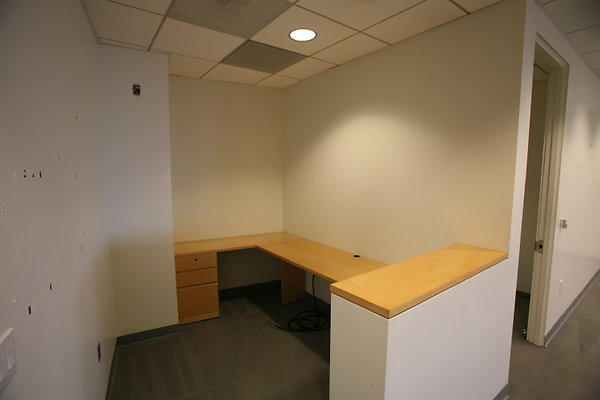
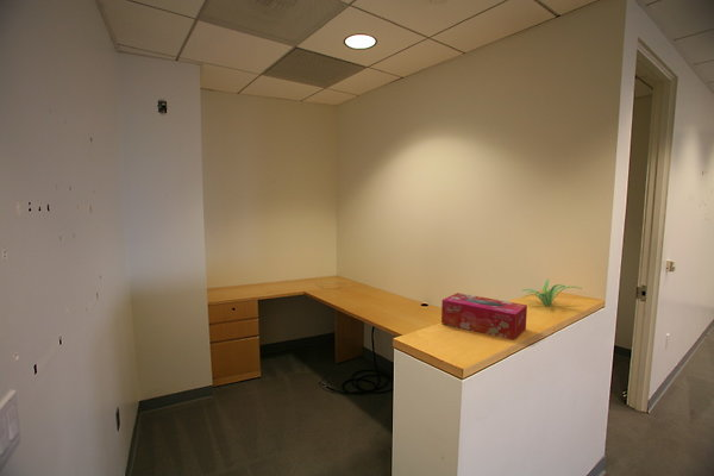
+ tissue box [440,292,528,342]
+ plant [521,277,583,307]
